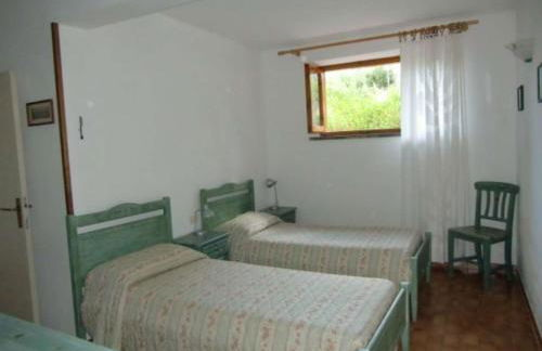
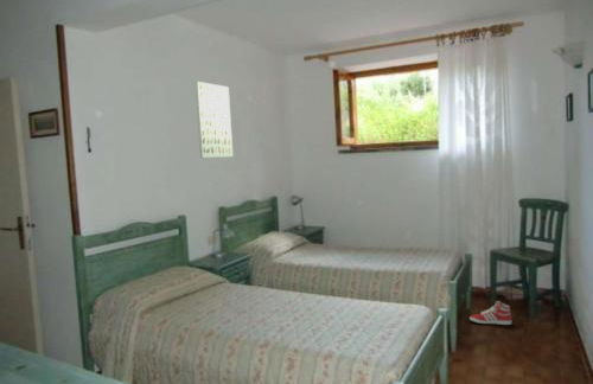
+ sneaker [468,300,514,326]
+ wall art [195,81,234,159]
